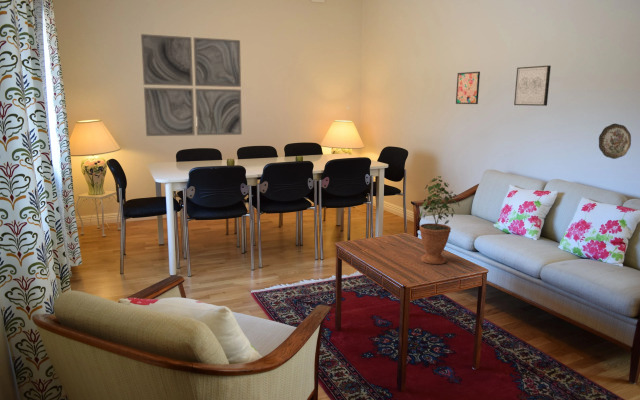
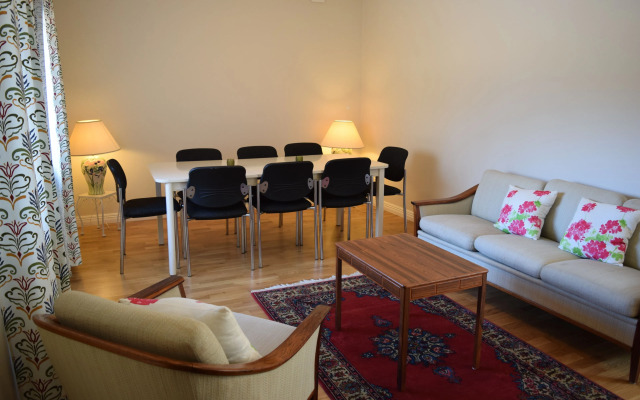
- potted plant [418,175,461,265]
- wall art [455,71,481,105]
- wall art [140,33,243,137]
- decorative plate [598,123,632,160]
- wall art [513,65,552,107]
